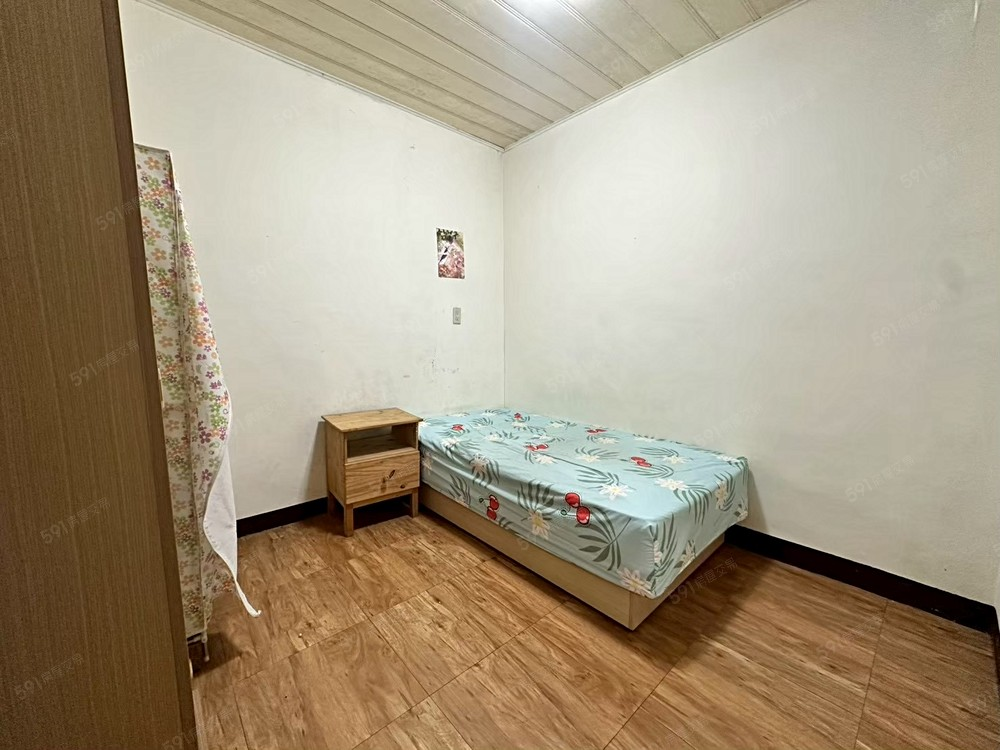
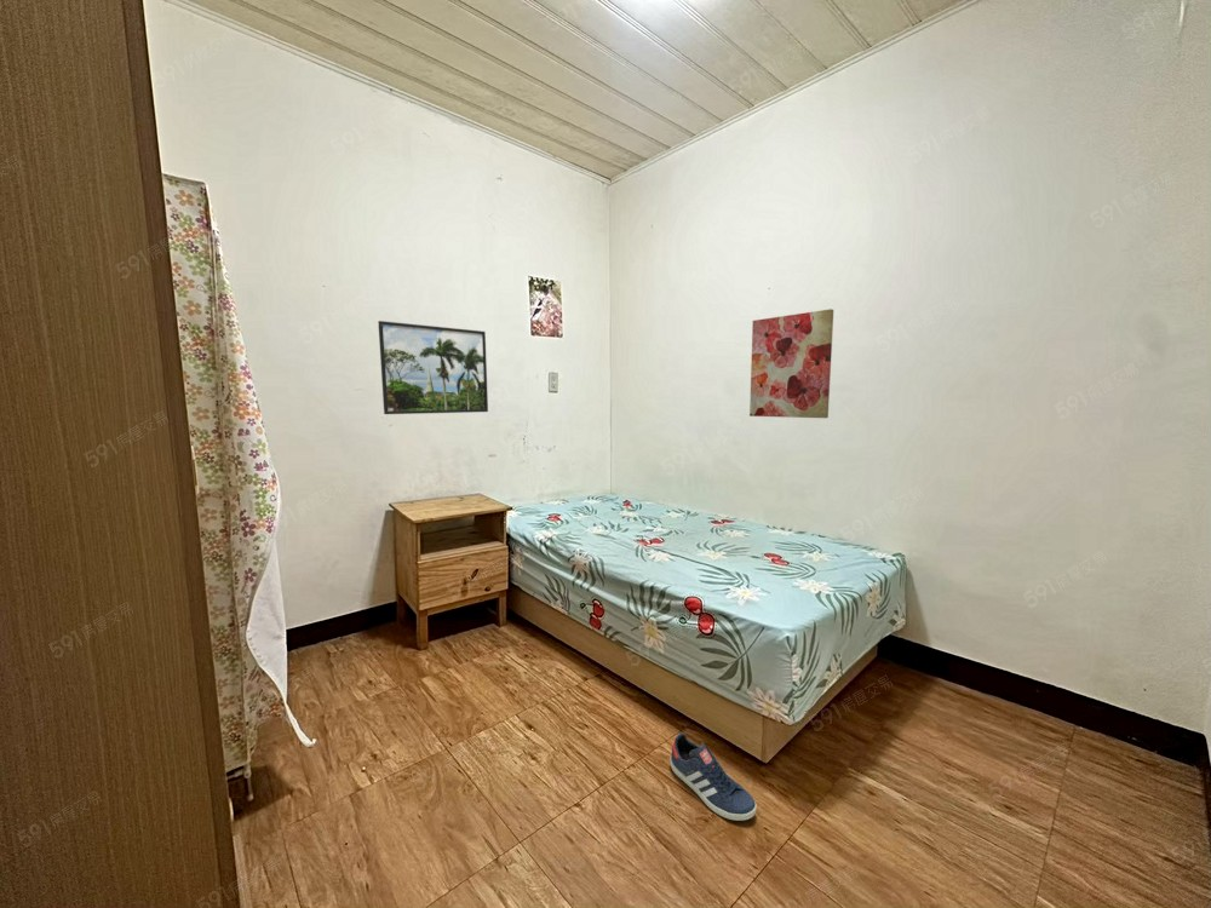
+ wall art [748,308,834,419]
+ sneaker [670,731,758,822]
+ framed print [377,320,489,415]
